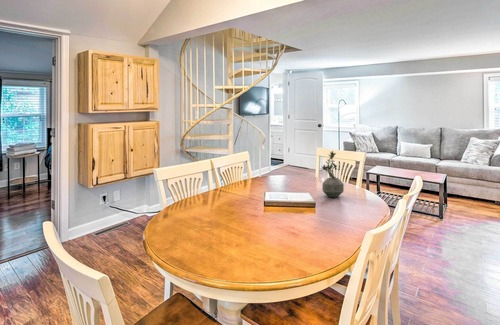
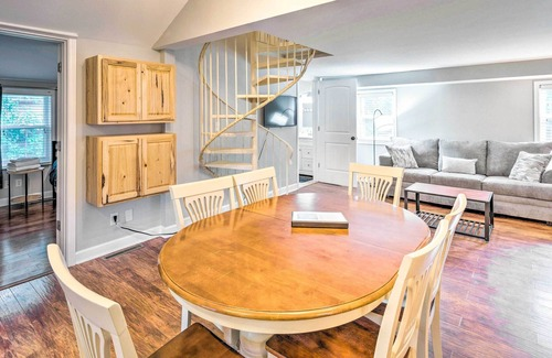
- potted plant [320,151,345,198]
